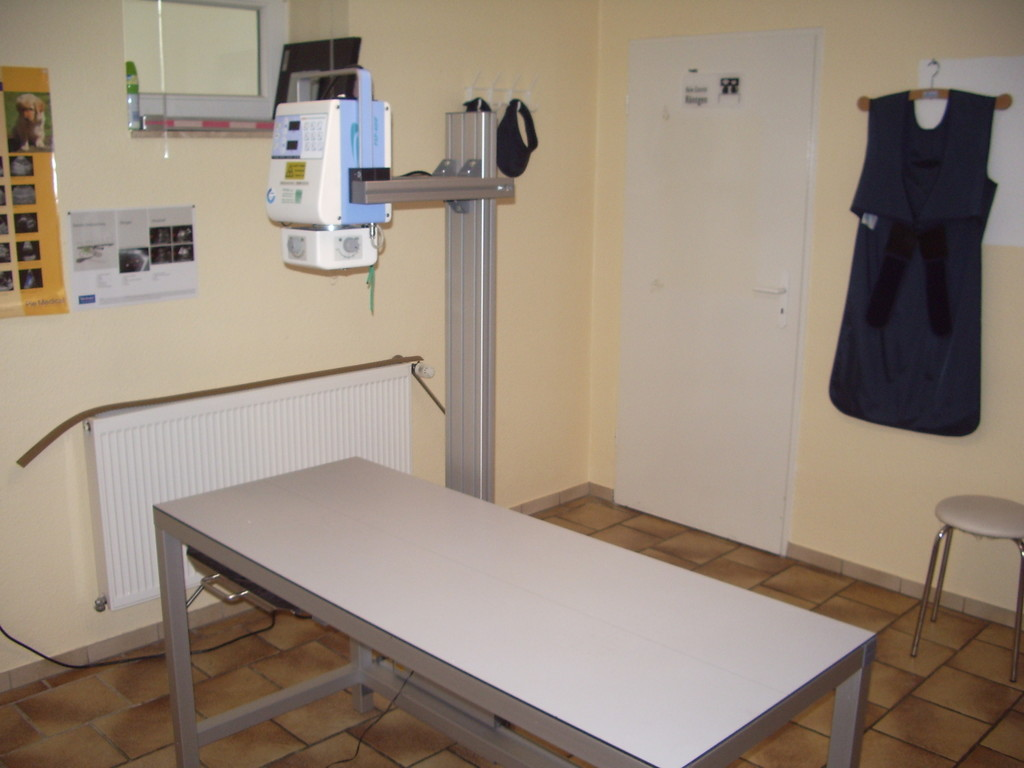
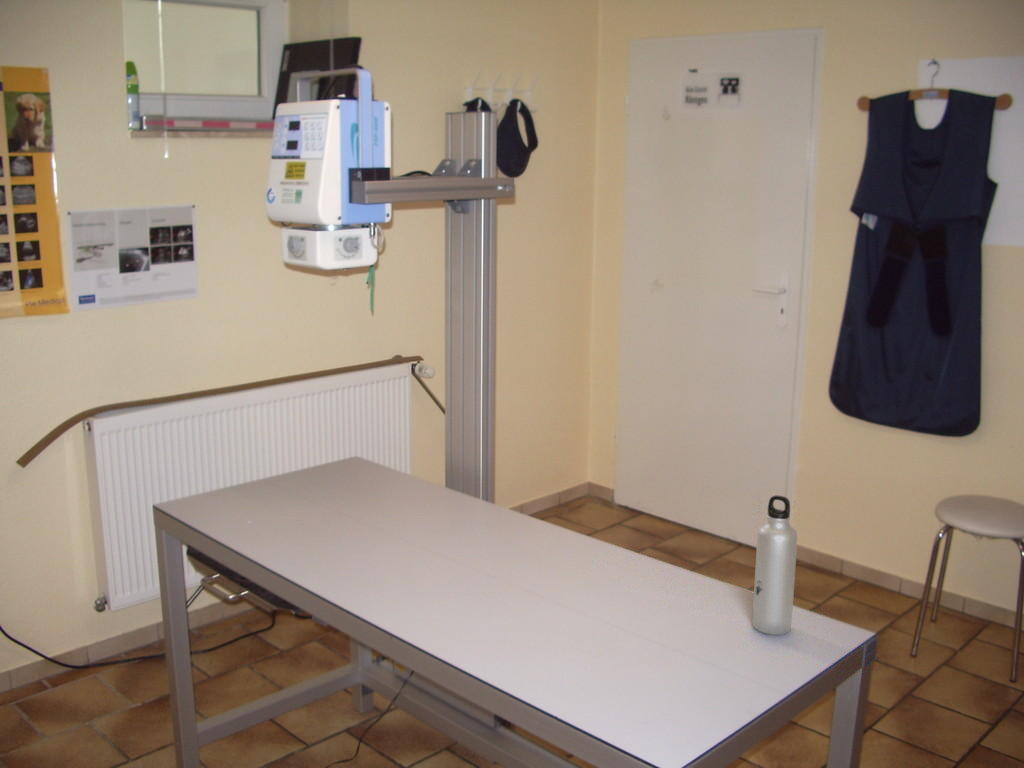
+ water bottle [751,494,798,636]
